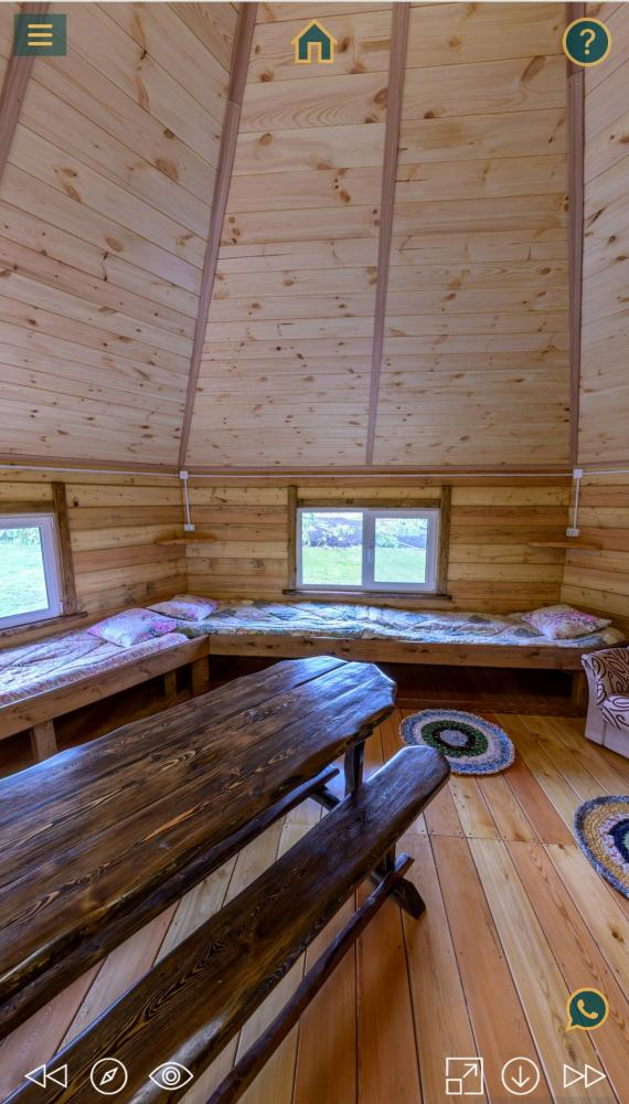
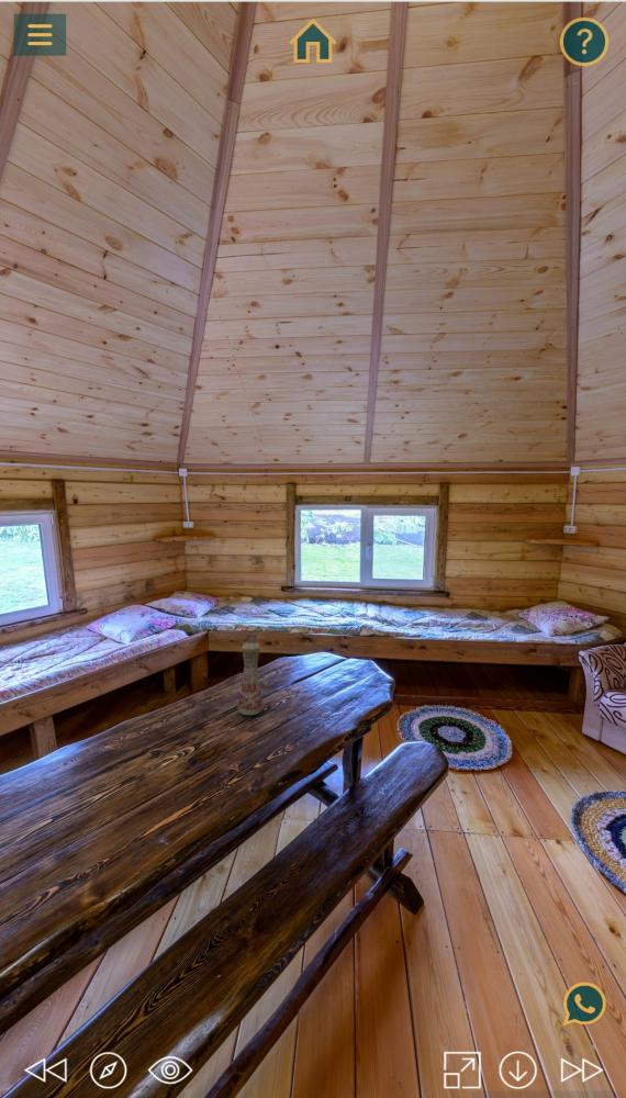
+ bottle [237,629,265,716]
